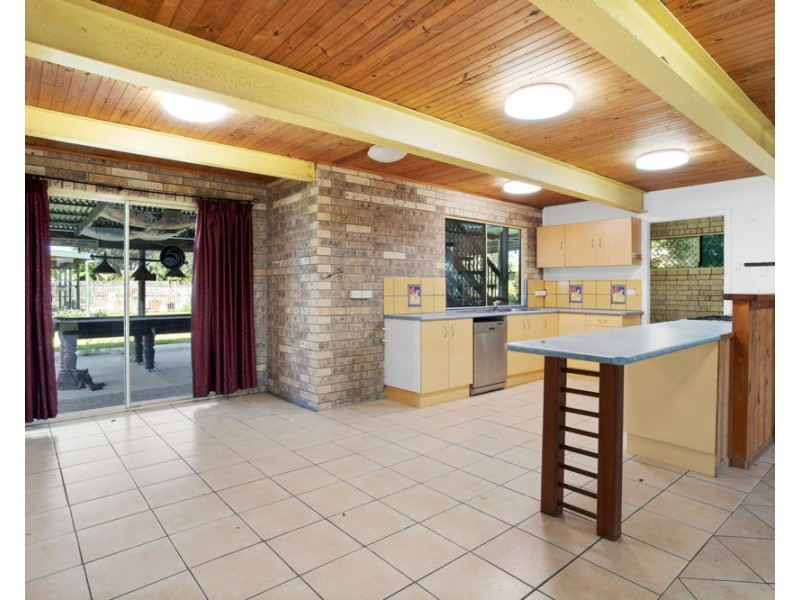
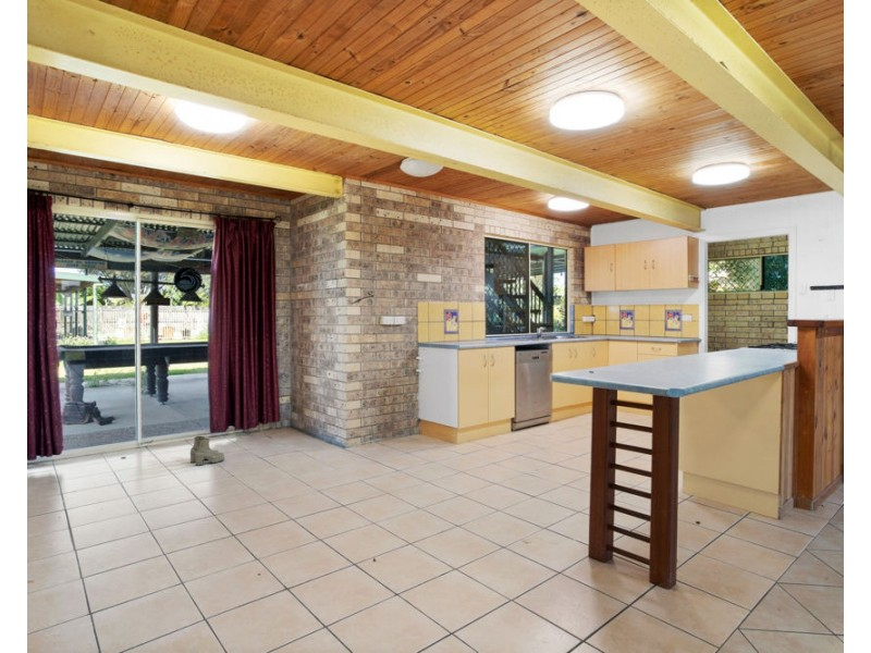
+ boots [189,435,225,467]
